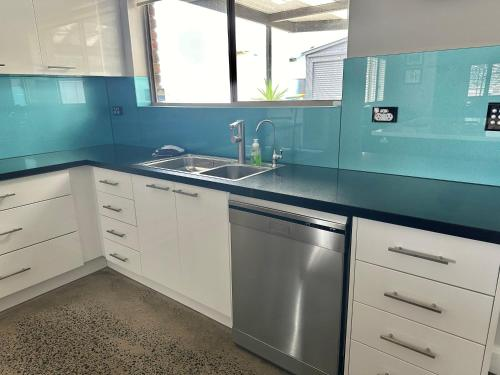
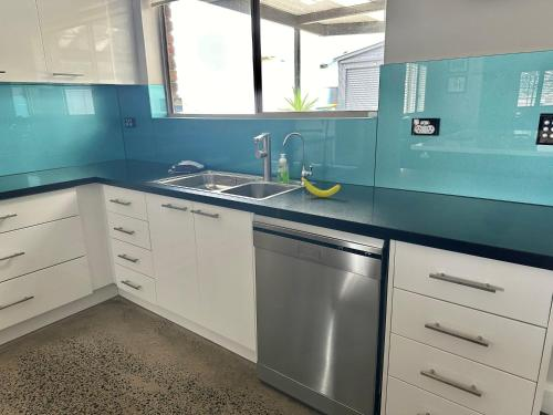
+ banana [301,178,341,198]
